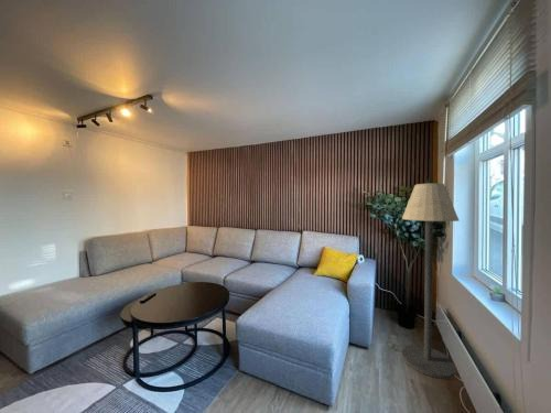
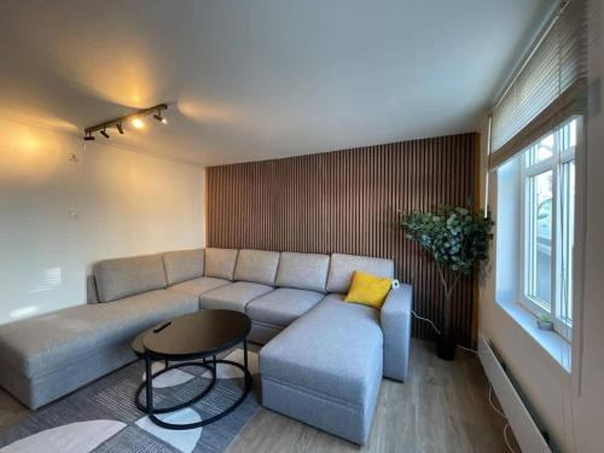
- floor lamp [401,182,461,379]
